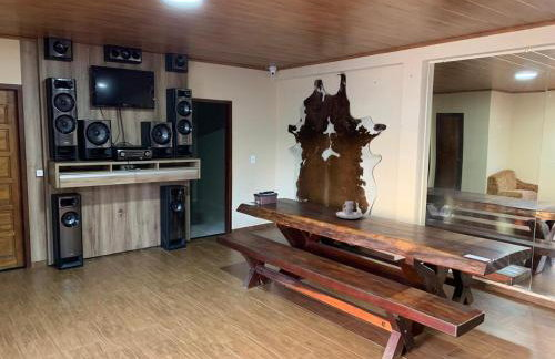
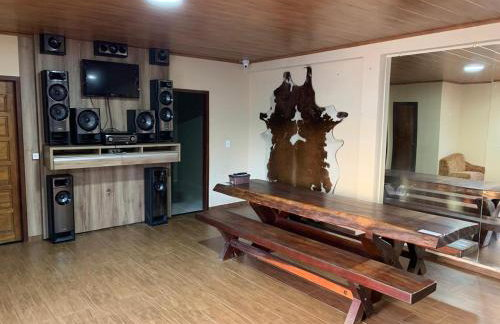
- candle holder [335,199,363,220]
